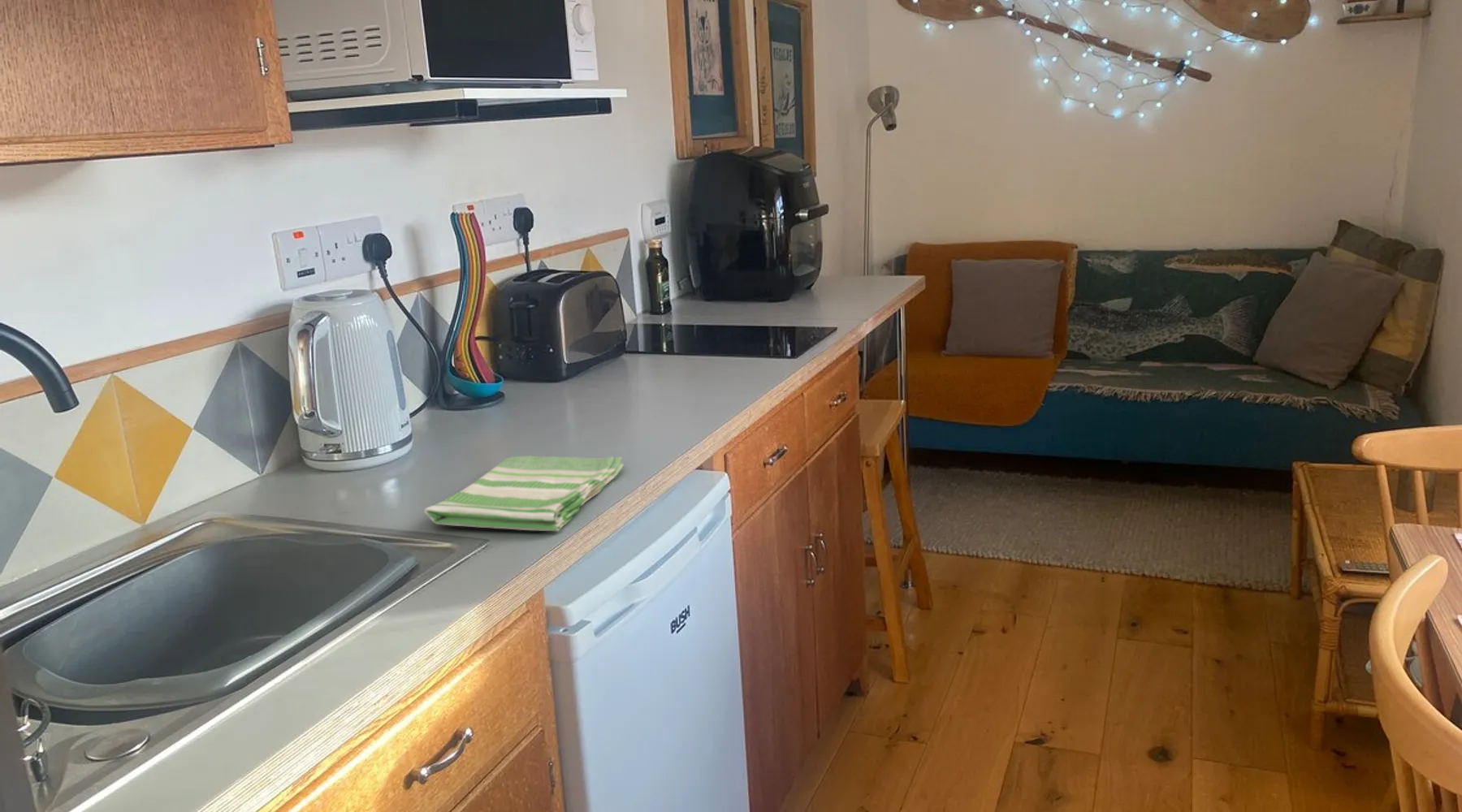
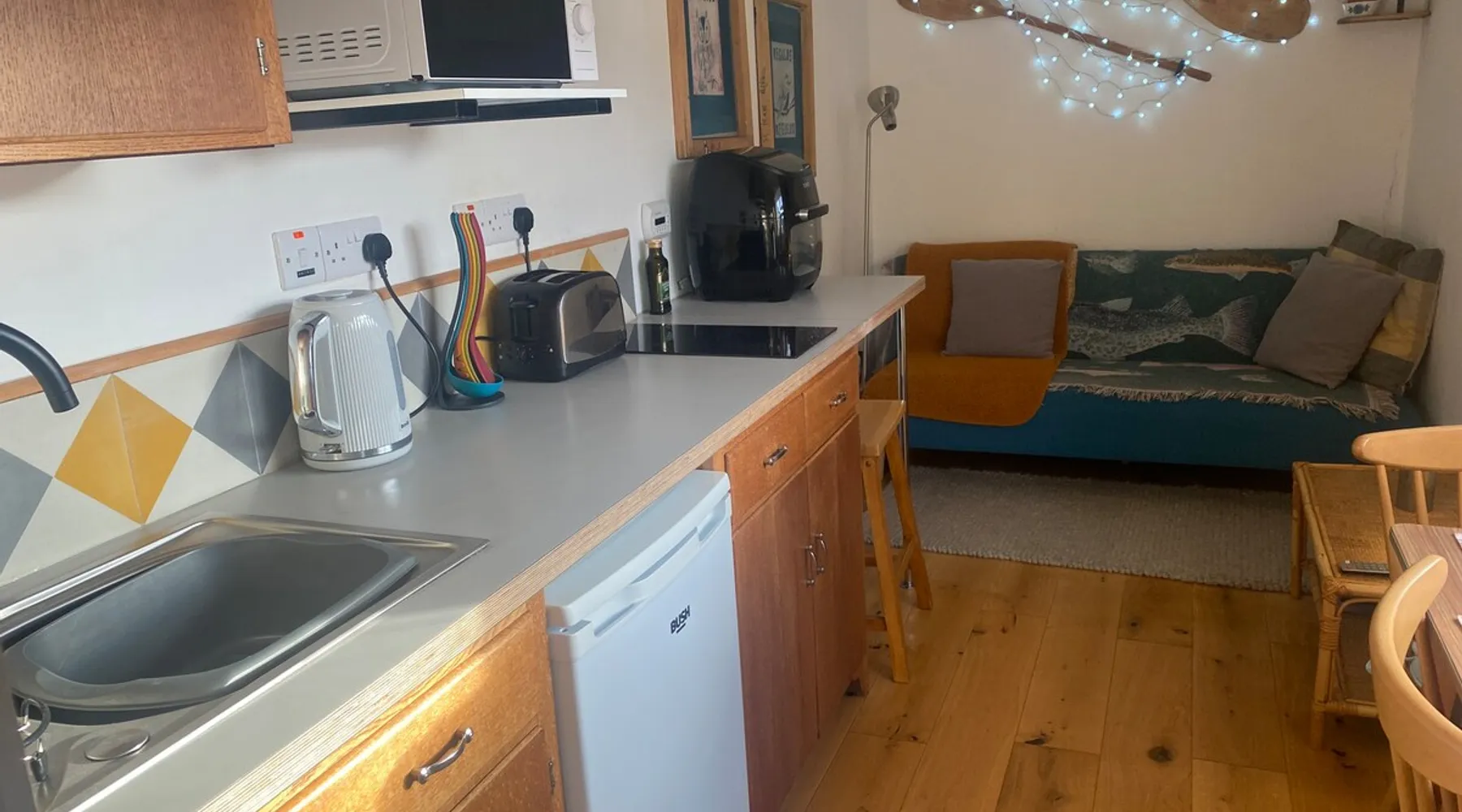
- dish towel [423,455,625,532]
